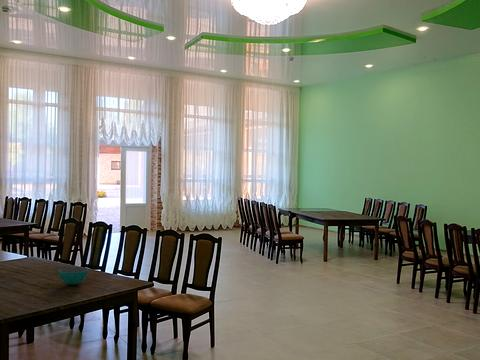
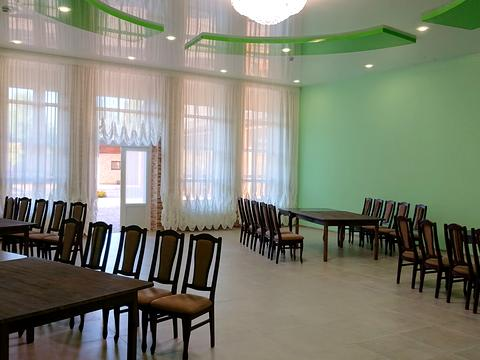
- bowl [57,266,89,286]
